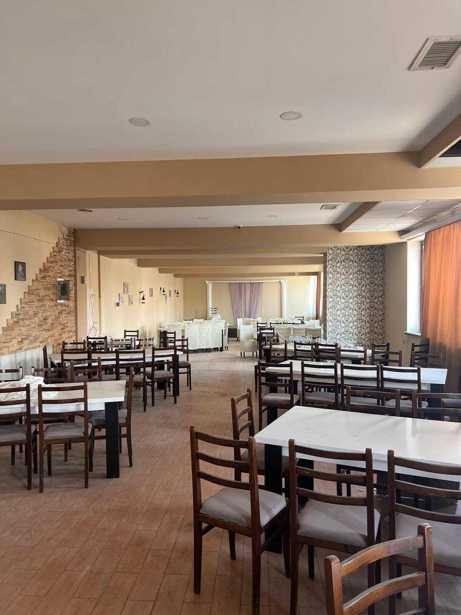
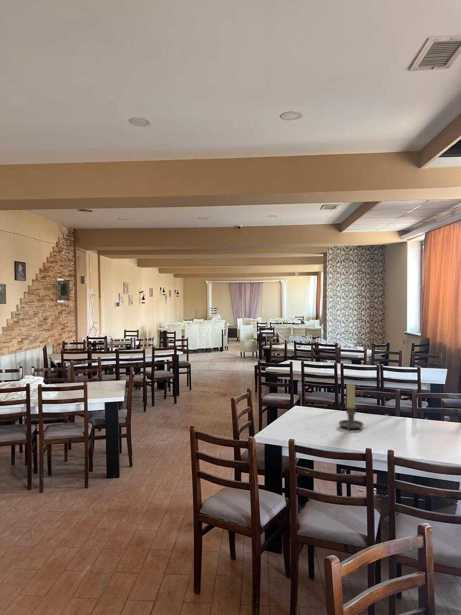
+ candle holder [338,381,365,431]
